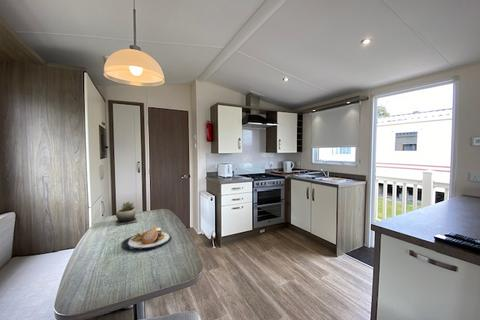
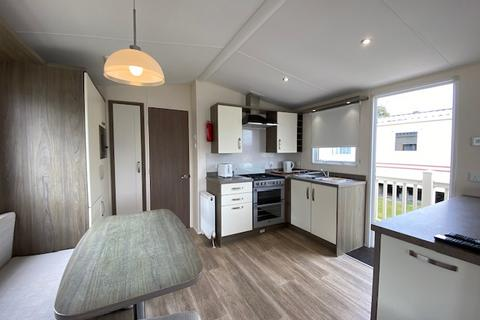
- plate [121,226,172,252]
- succulent plant [115,200,138,226]
